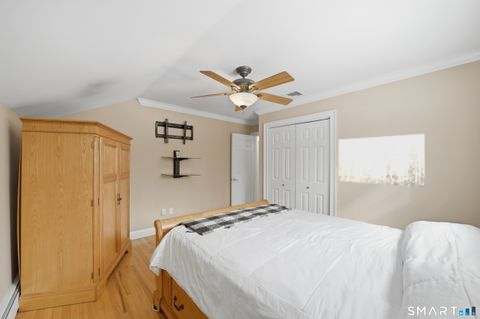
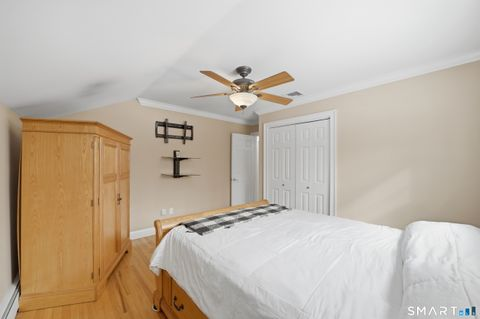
- wall art [338,133,426,188]
